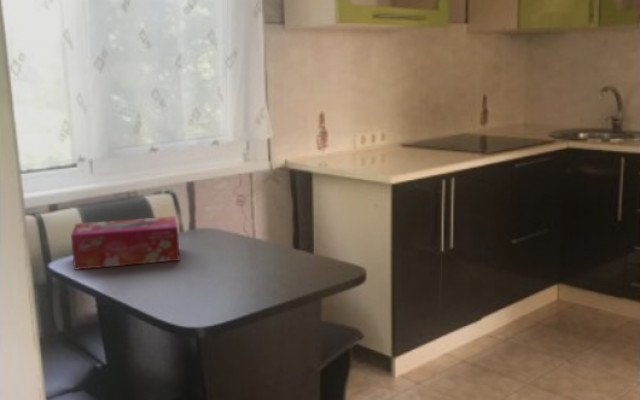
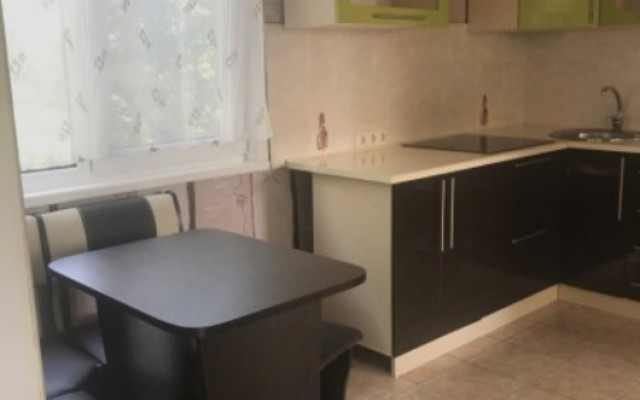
- tissue box [70,215,181,271]
